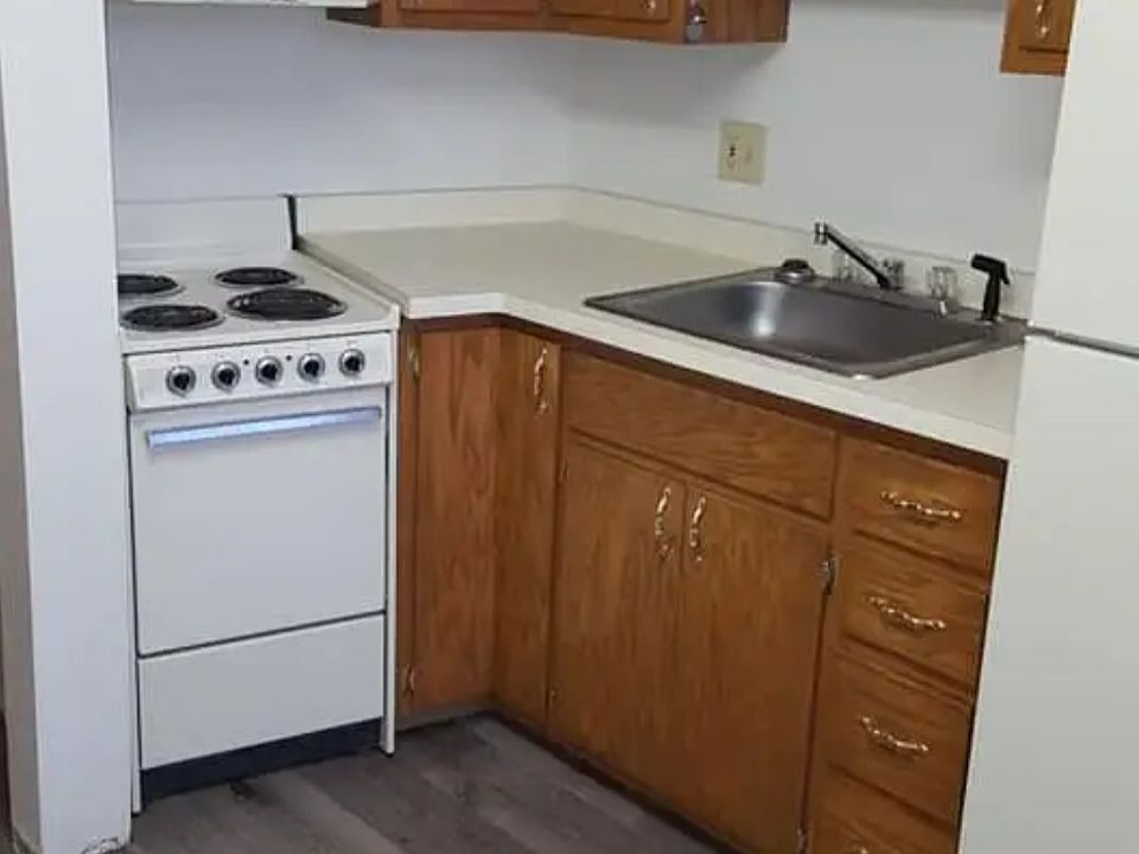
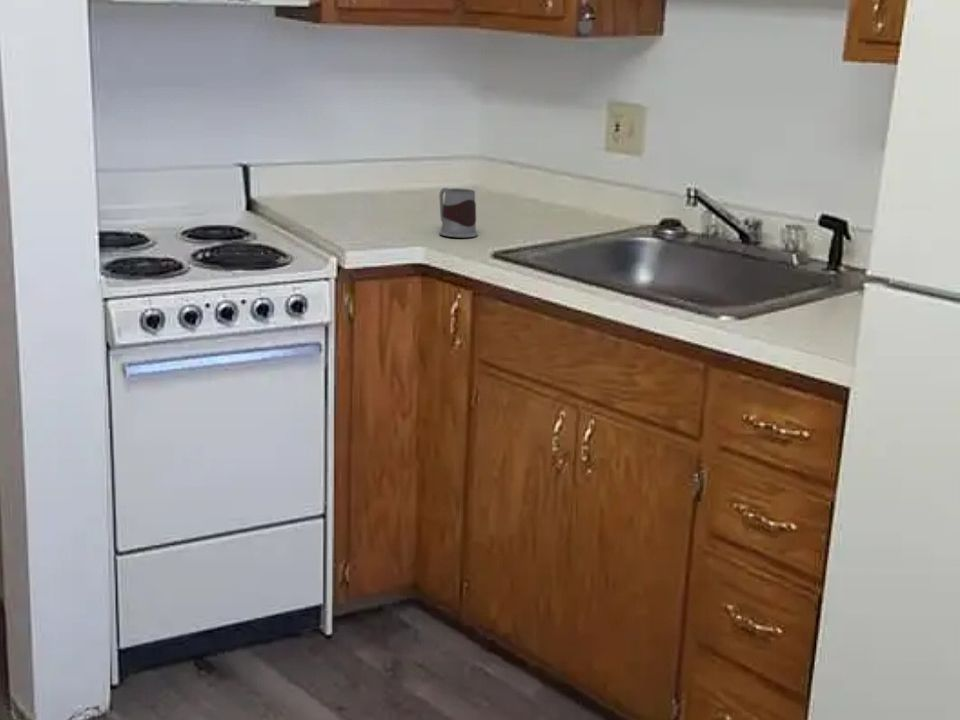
+ mug [438,187,478,238]
